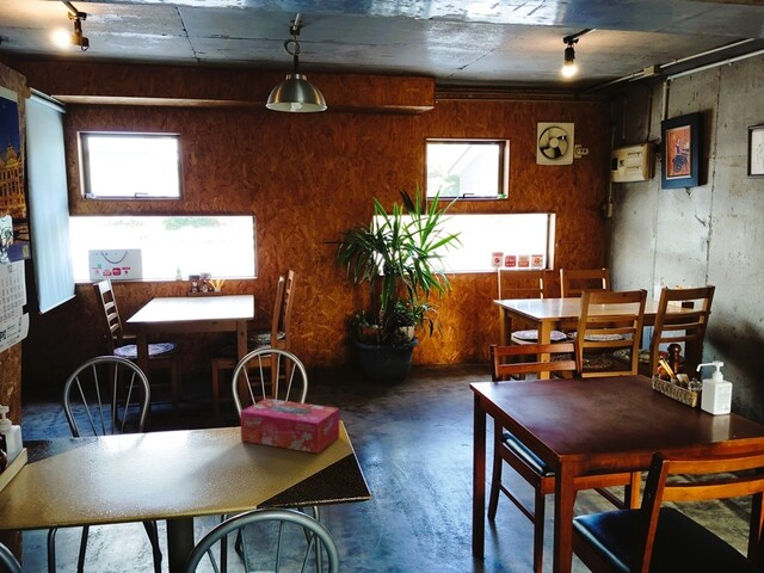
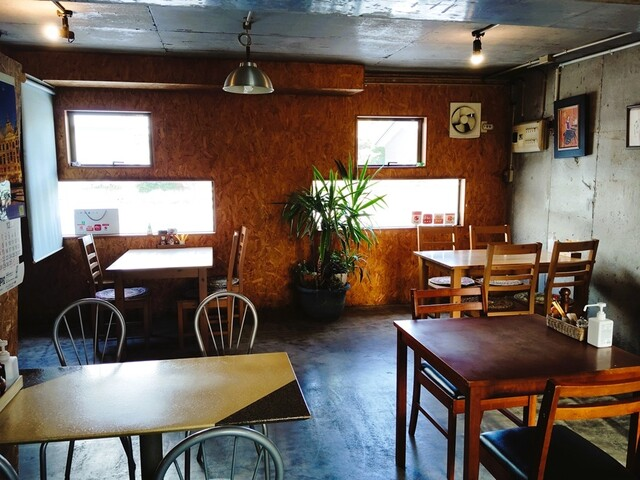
- tissue box [239,398,340,455]
